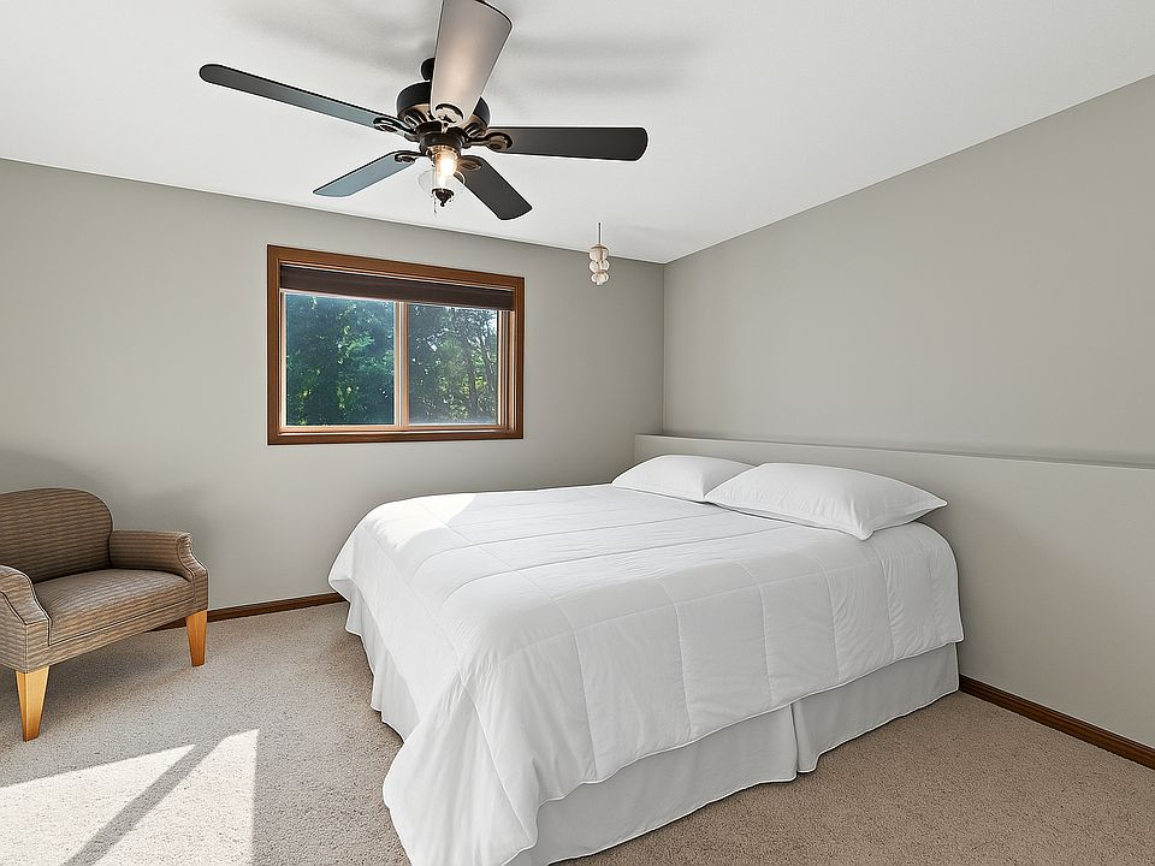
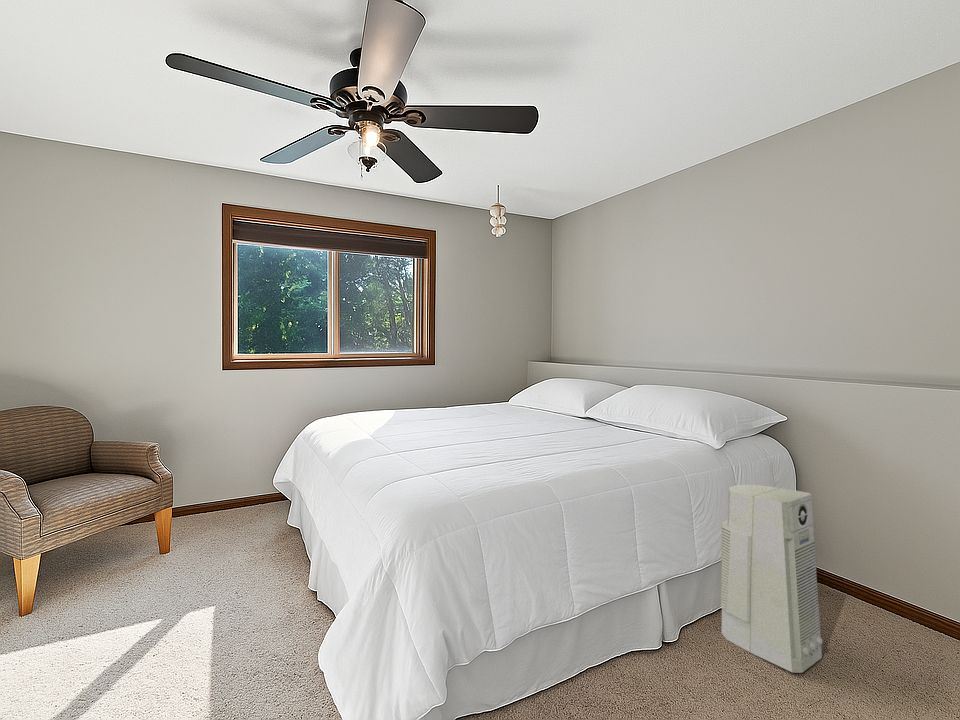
+ air purifier [720,484,824,674]
